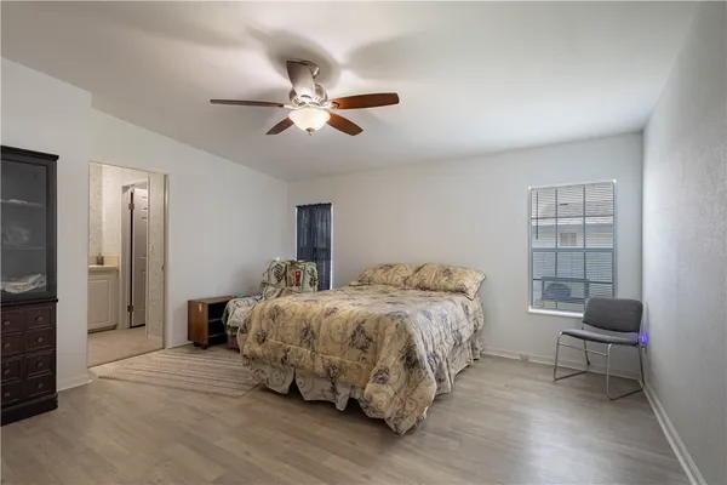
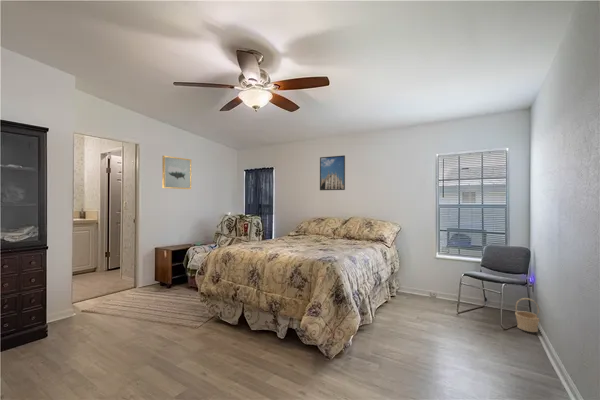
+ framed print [319,154,346,191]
+ basket [514,297,540,333]
+ wall art [161,155,192,190]
